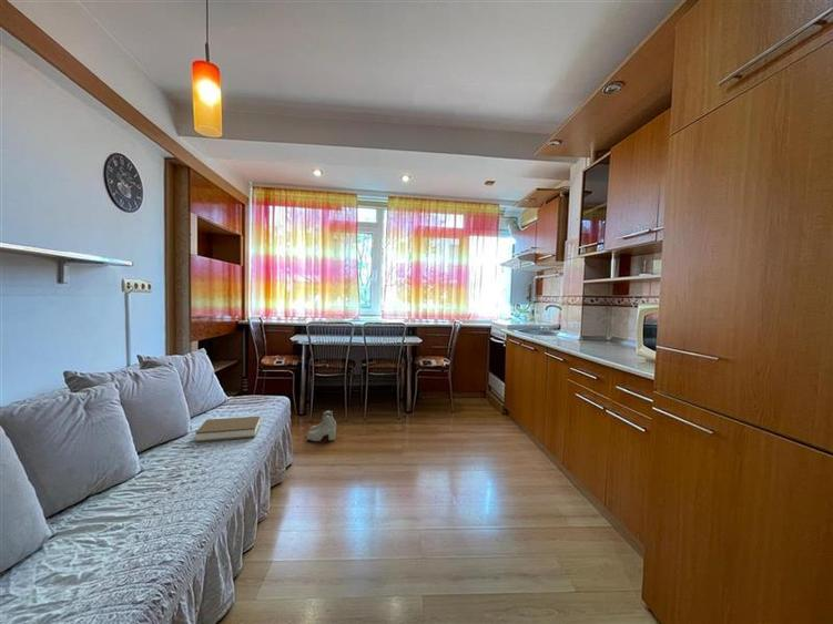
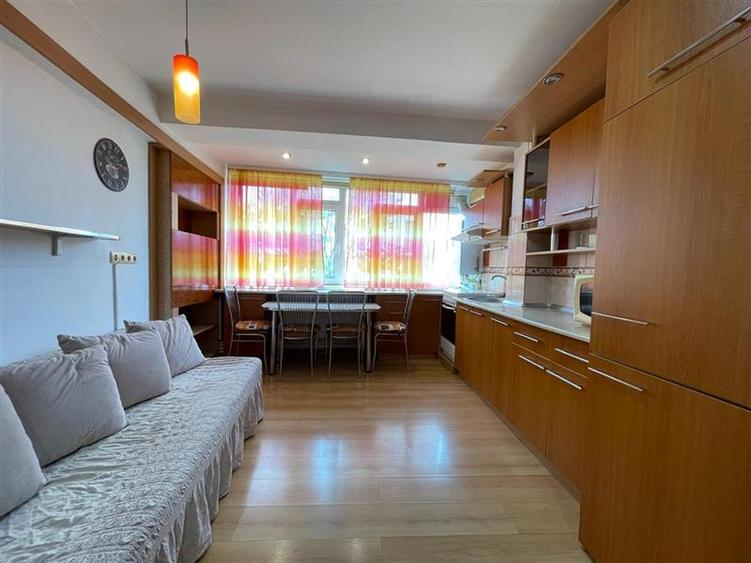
- boots [306,409,337,442]
- book [195,416,261,443]
